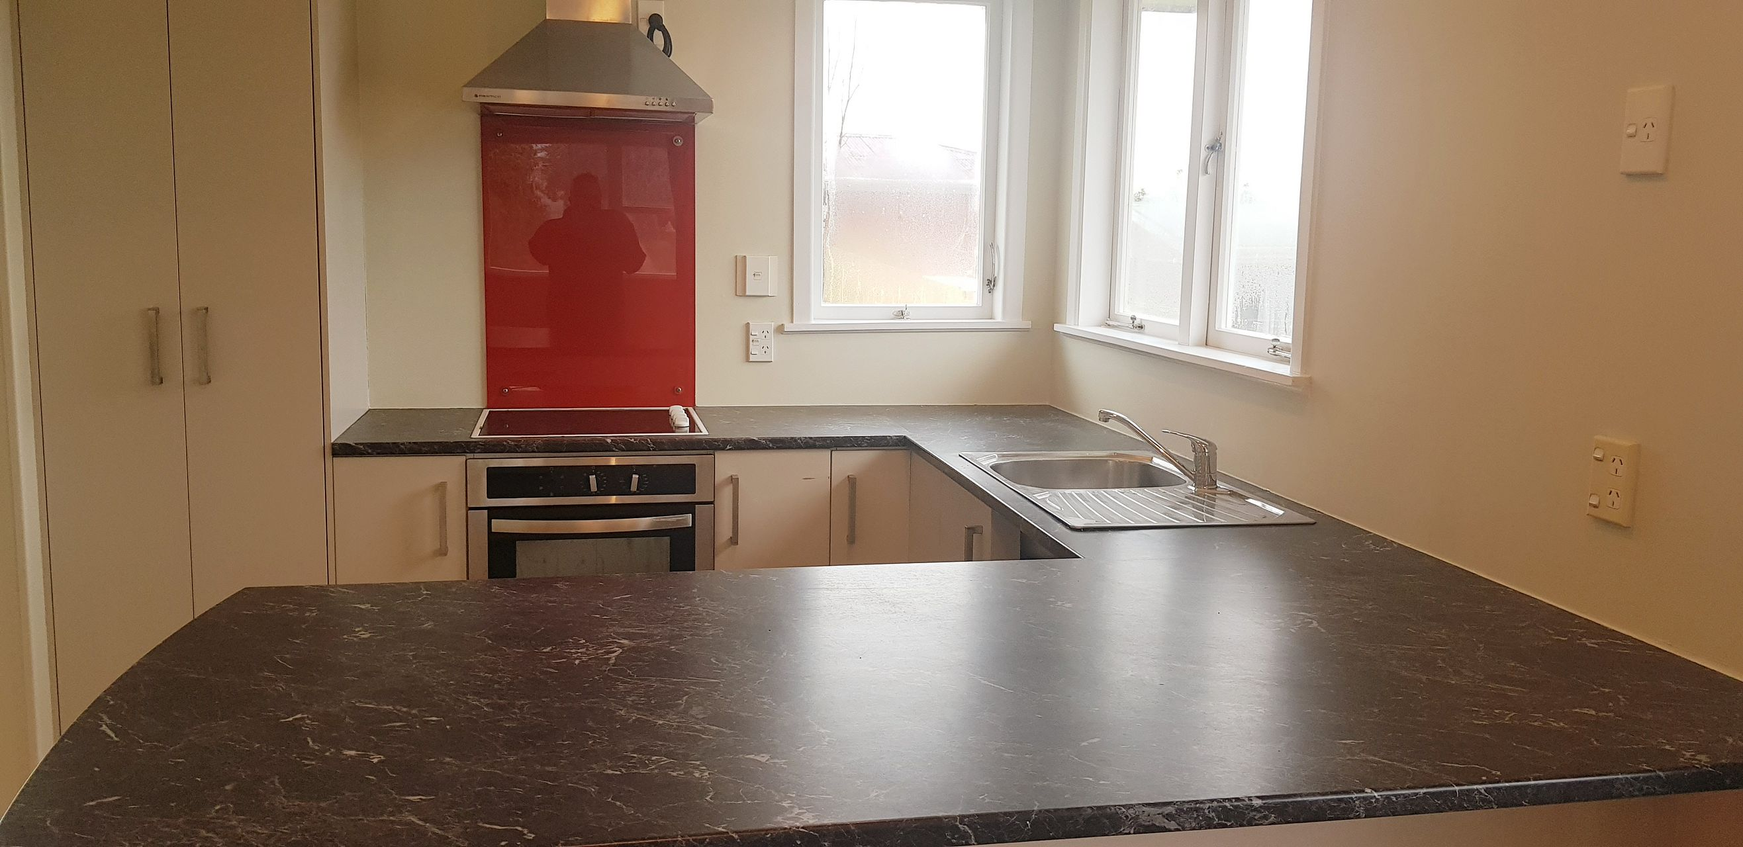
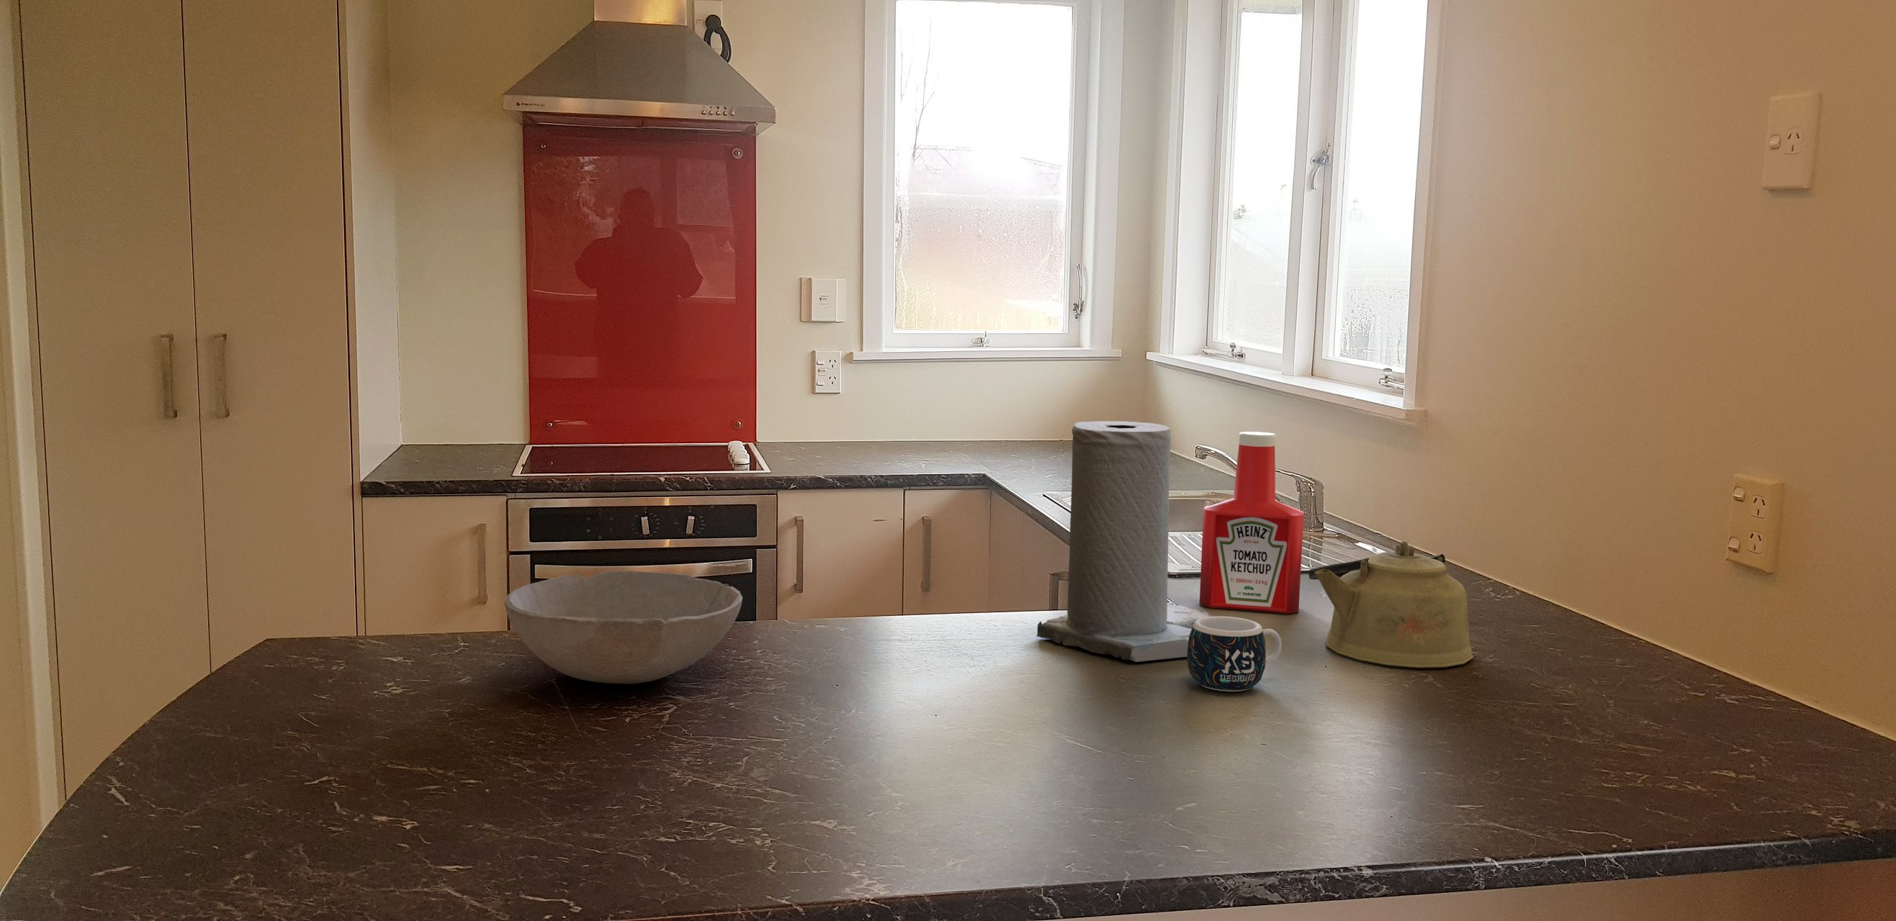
+ paper towel [1036,421,1209,662]
+ bowl [504,569,744,684]
+ mug [1186,616,1283,693]
+ kettle [1307,540,1474,668]
+ soap bottle [1200,431,1305,614]
